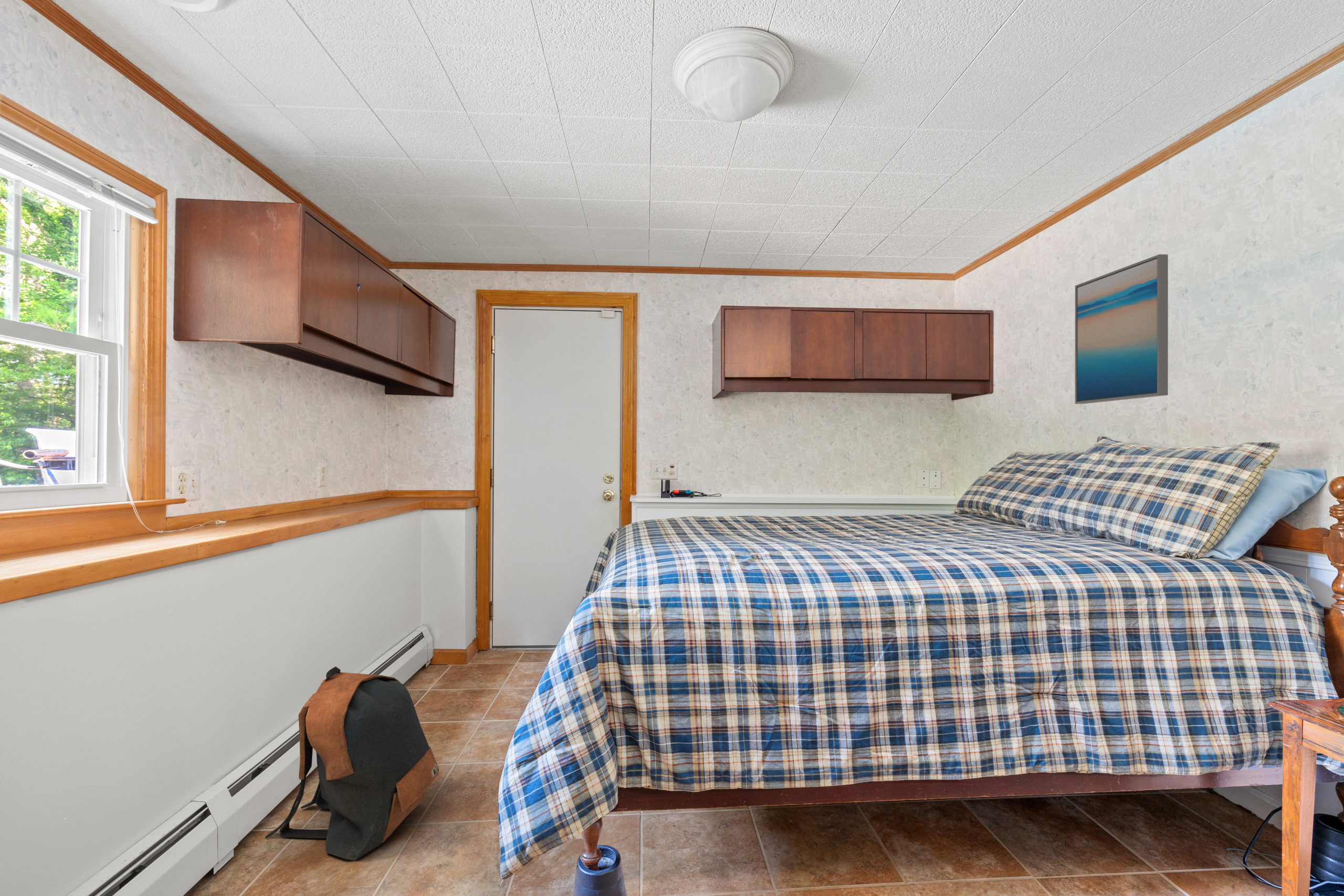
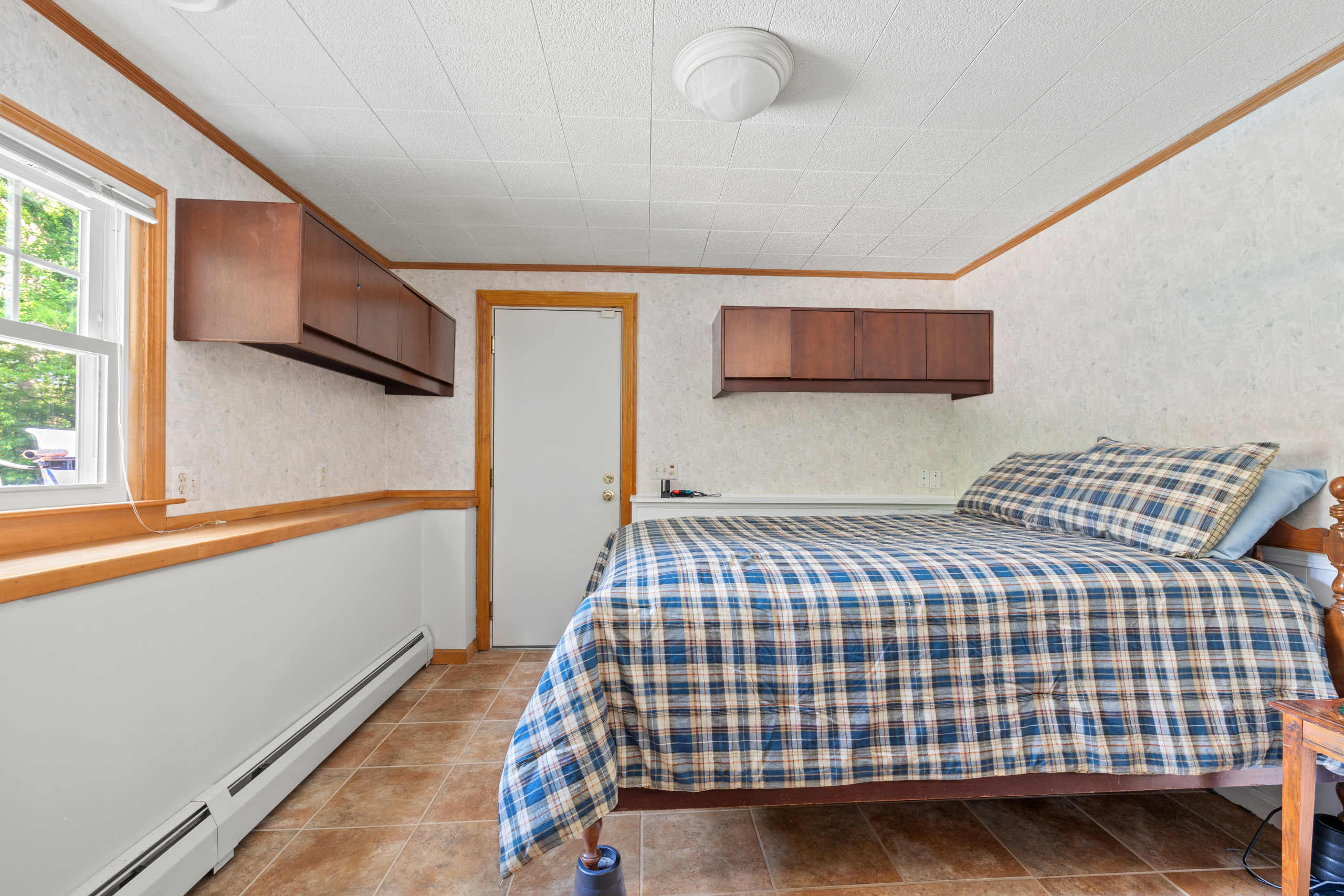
- wall art [1075,254,1169,405]
- backpack [265,666,440,861]
